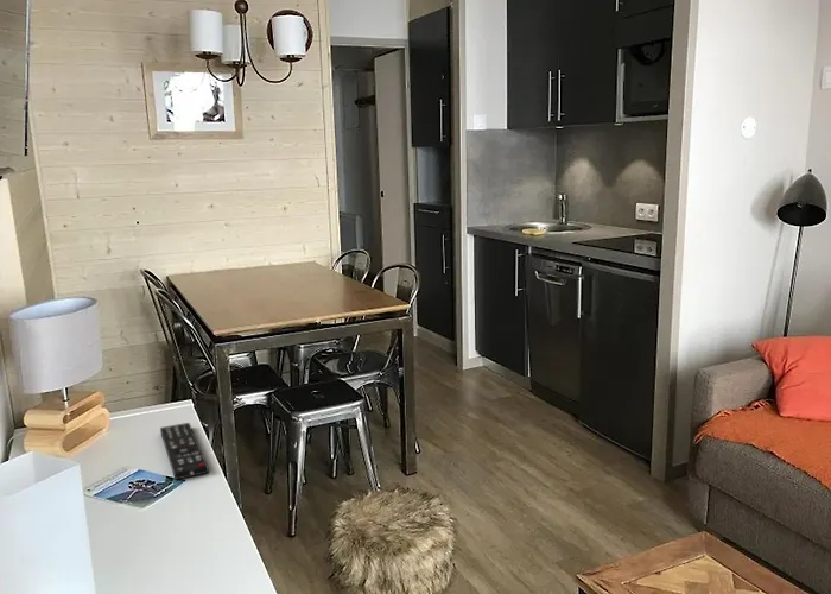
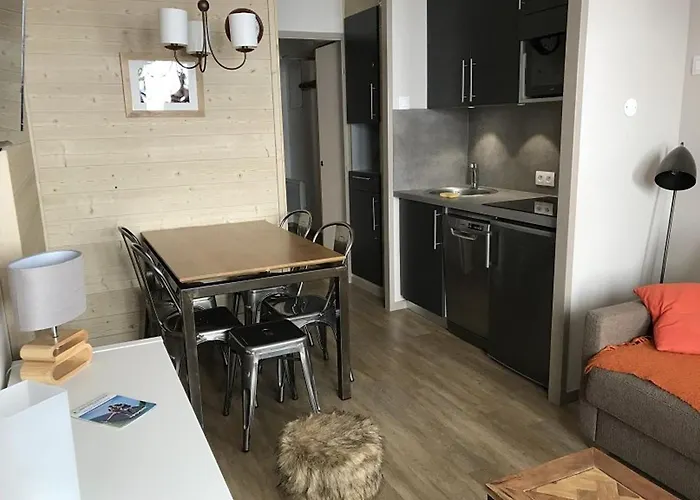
- remote control [159,422,210,481]
